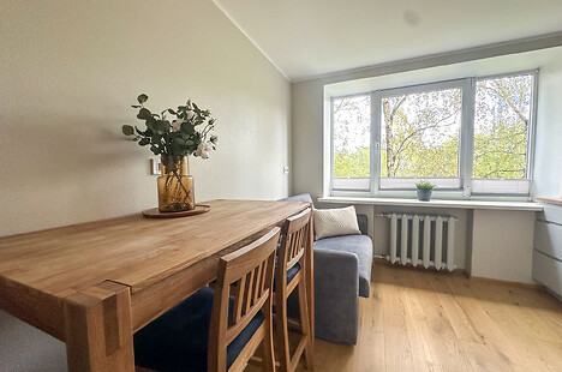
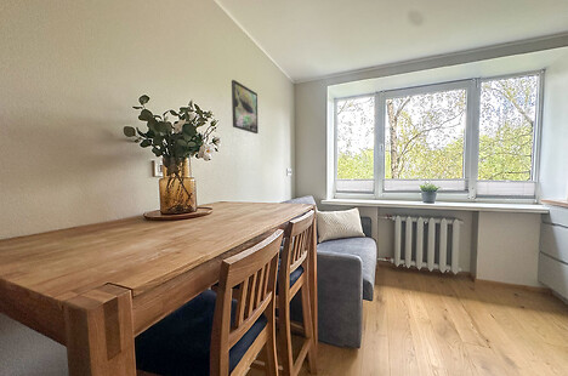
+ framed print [231,79,260,135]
